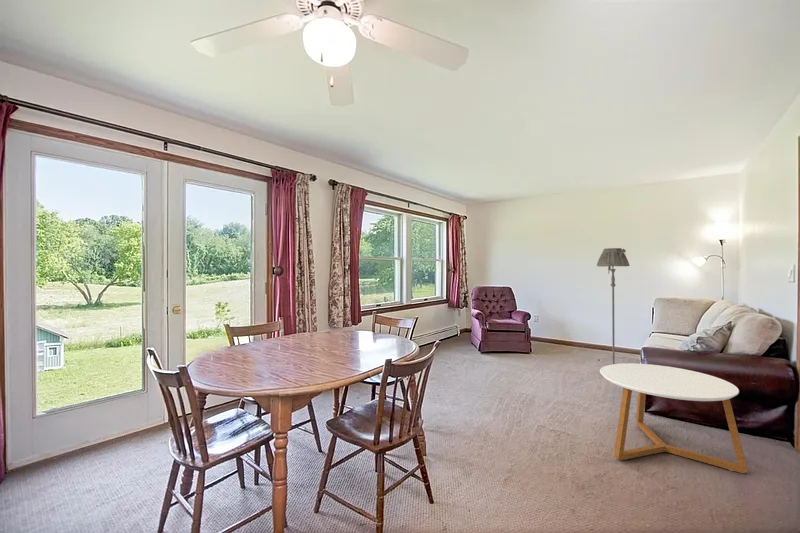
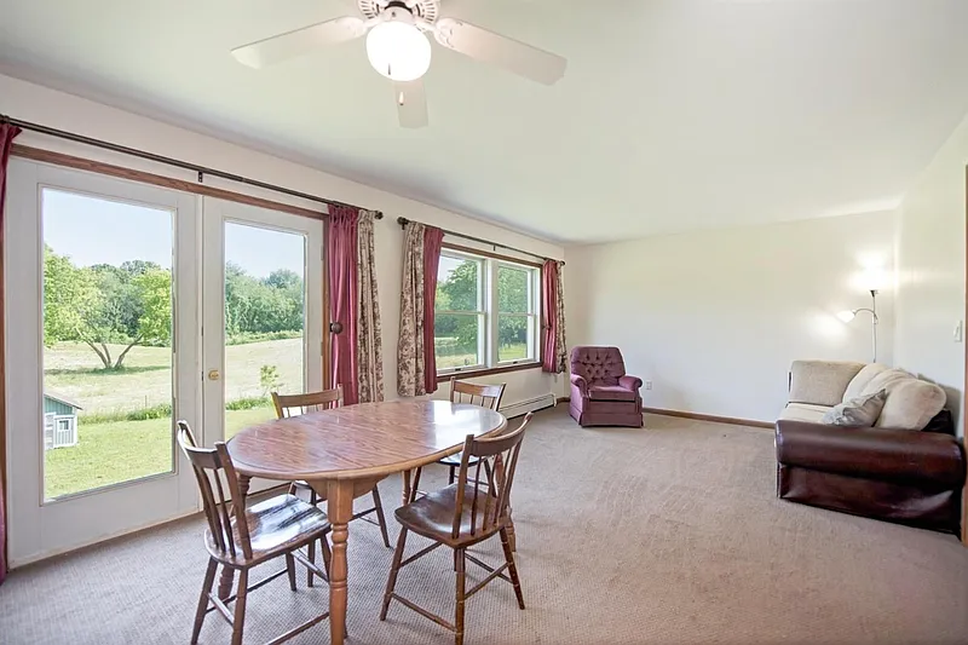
- coffee table [599,362,748,474]
- floor lamp [596,247,631,364]
